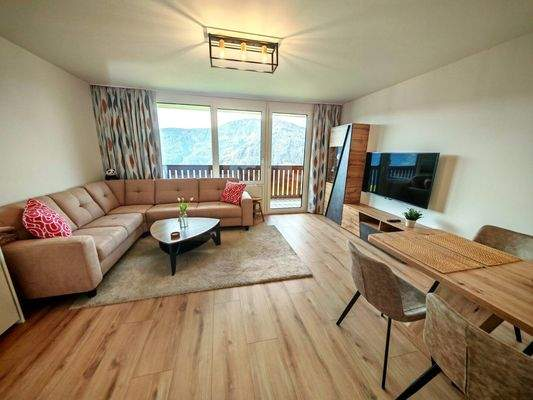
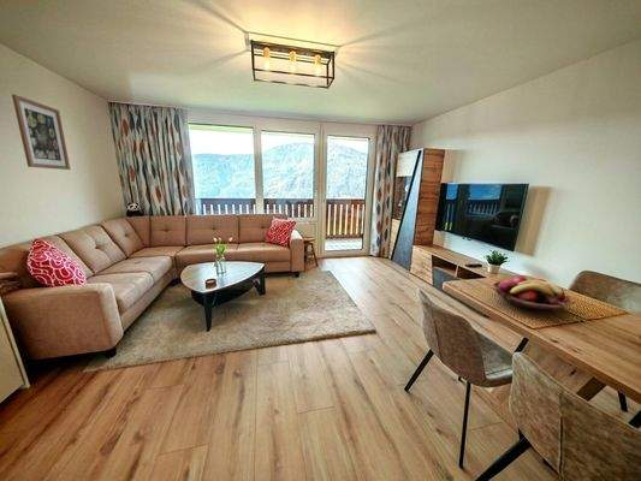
+ fruit basket [491,275,576,314]
+ wall art [11,93,71,171]
